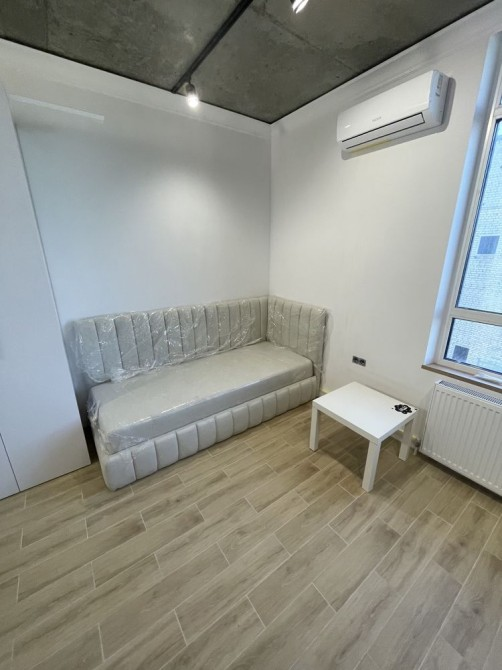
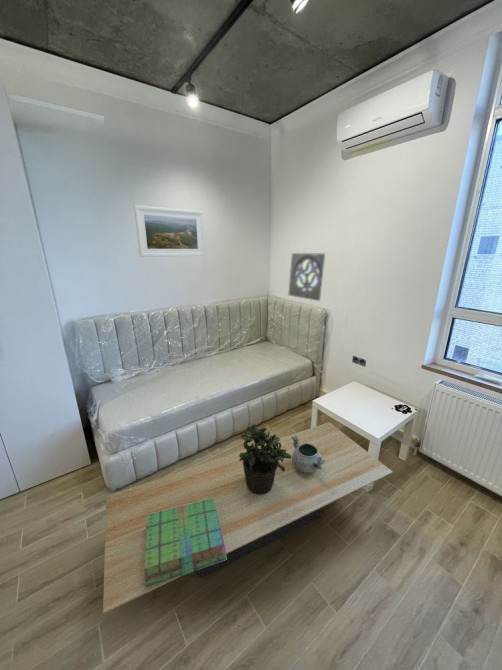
+ potted plant [239,423,292,495]
+ decorative bowl [292,436,325,473]
+ coffee table [102,421,394,615]
+ stack of books [144,498,227,588]
+ wall ornament [287,252,326,302]
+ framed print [133,204,206,258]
